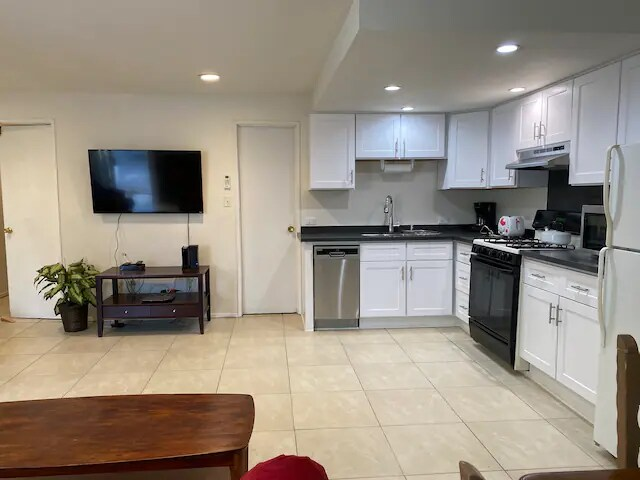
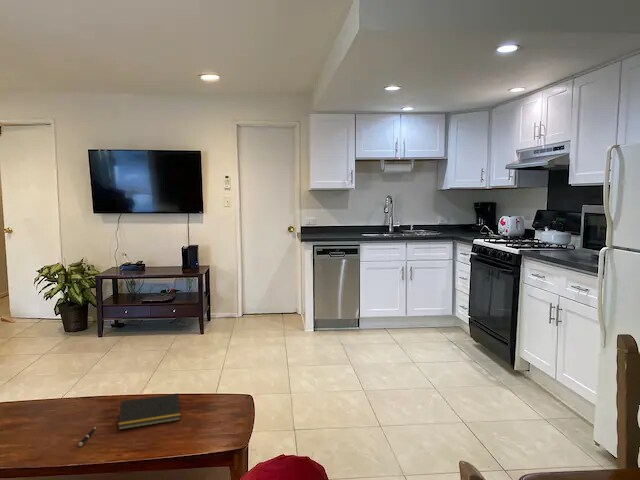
+ pen [78,426,97,447]
+ notepad [117,392,181,431]
